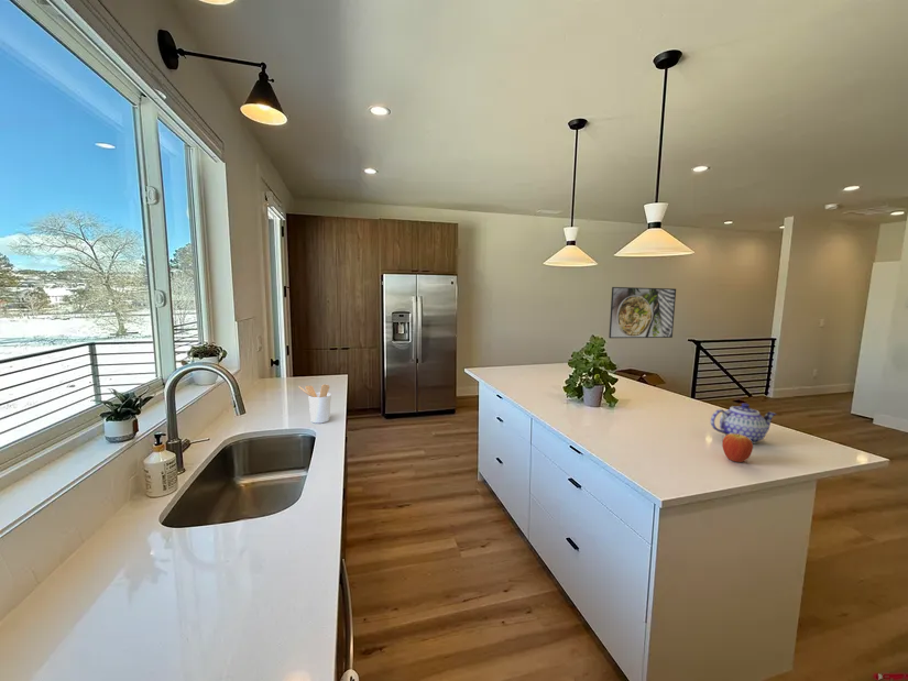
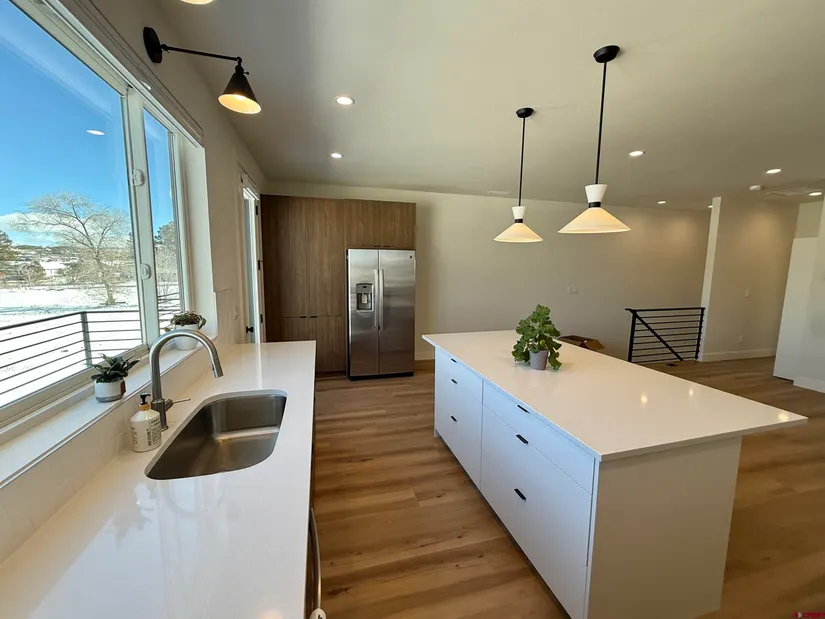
- teapot [710,402,778,444]
- utensil holder [298,384,332,425]
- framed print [608,286,677,339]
- fruit [721,433,754,463]
